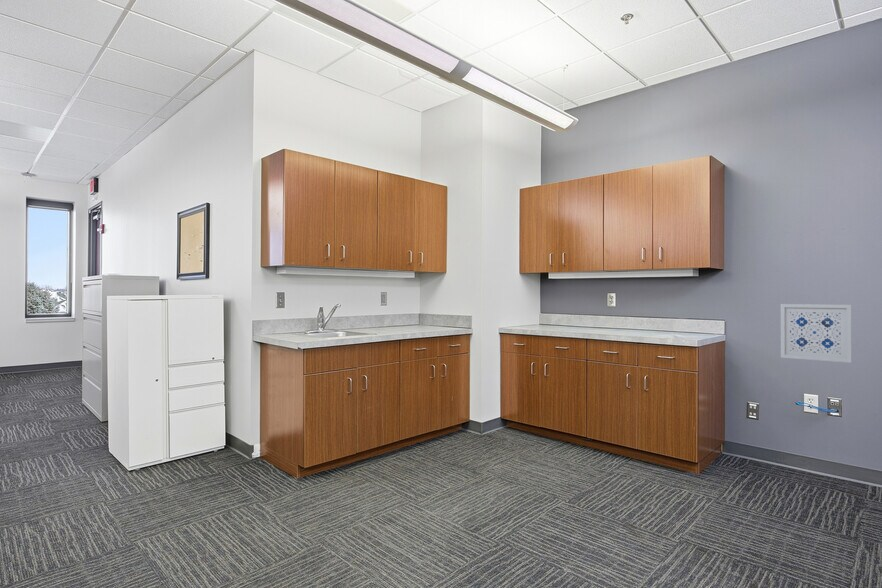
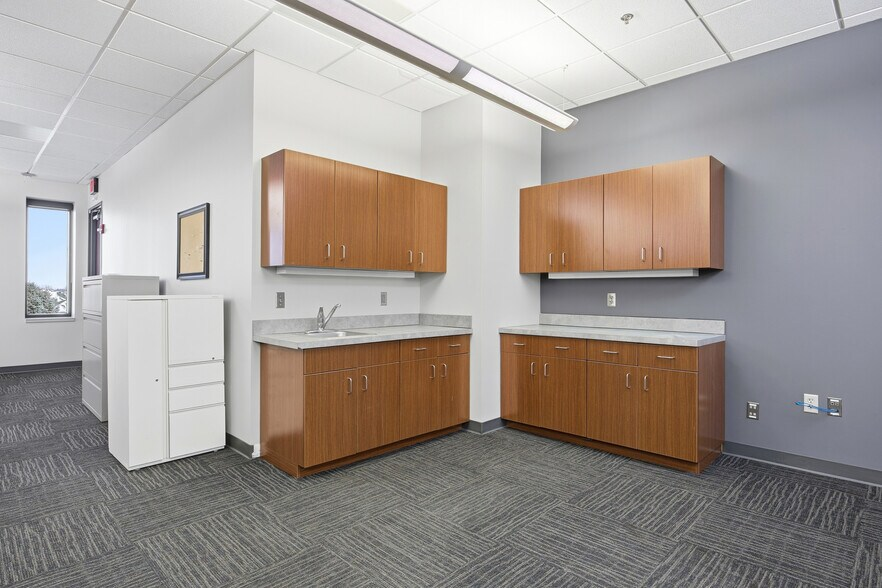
- wall art [780,303,852,364]
